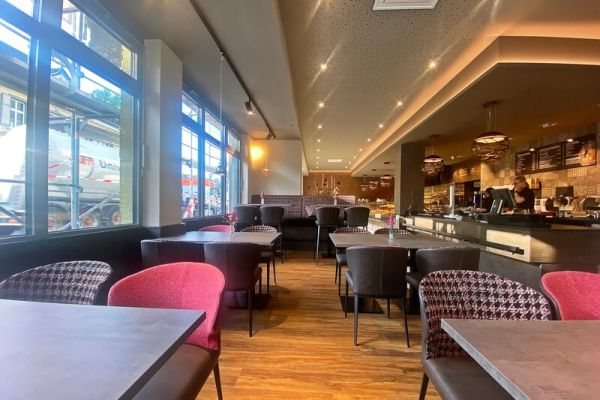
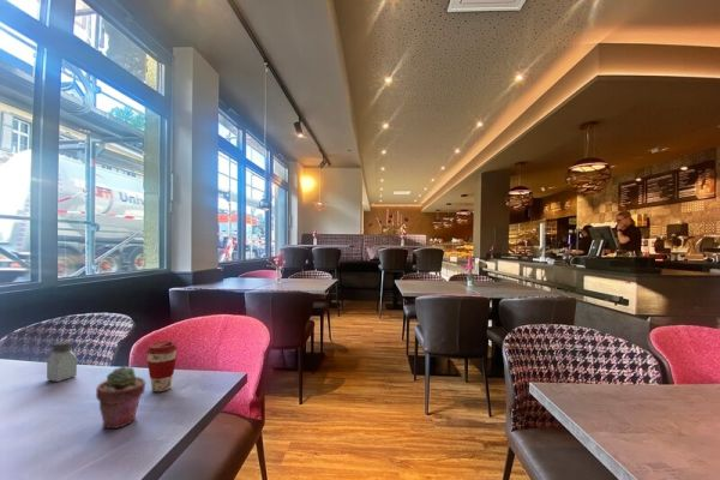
+ potted succulent [95,365,146,430]
+ coffee cup [145,340,179,392]
+ saltshaker [46,340,78,383]
